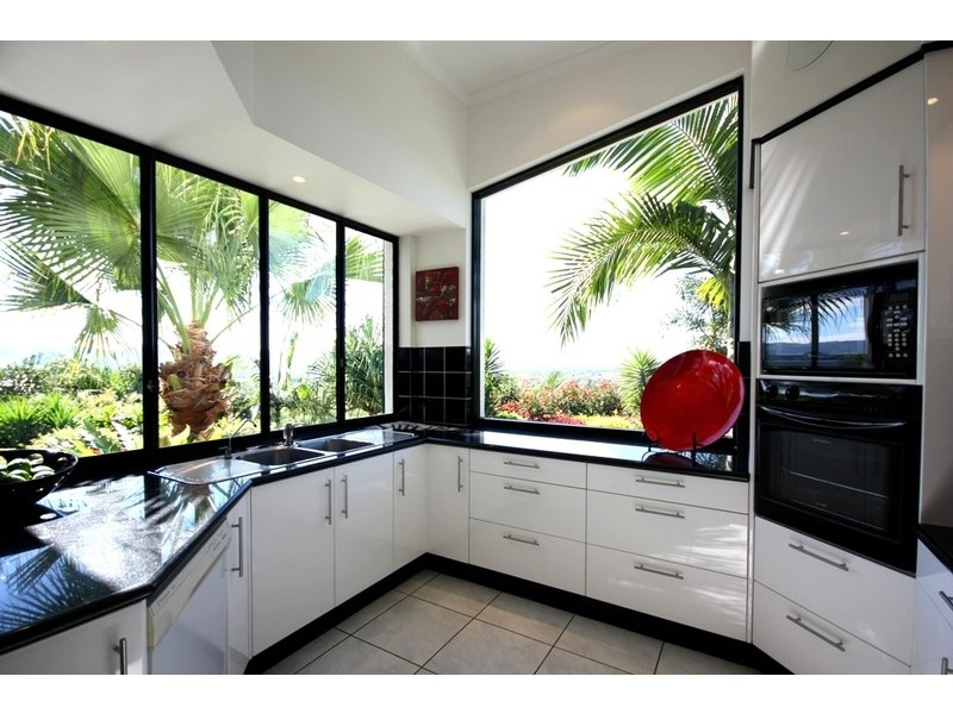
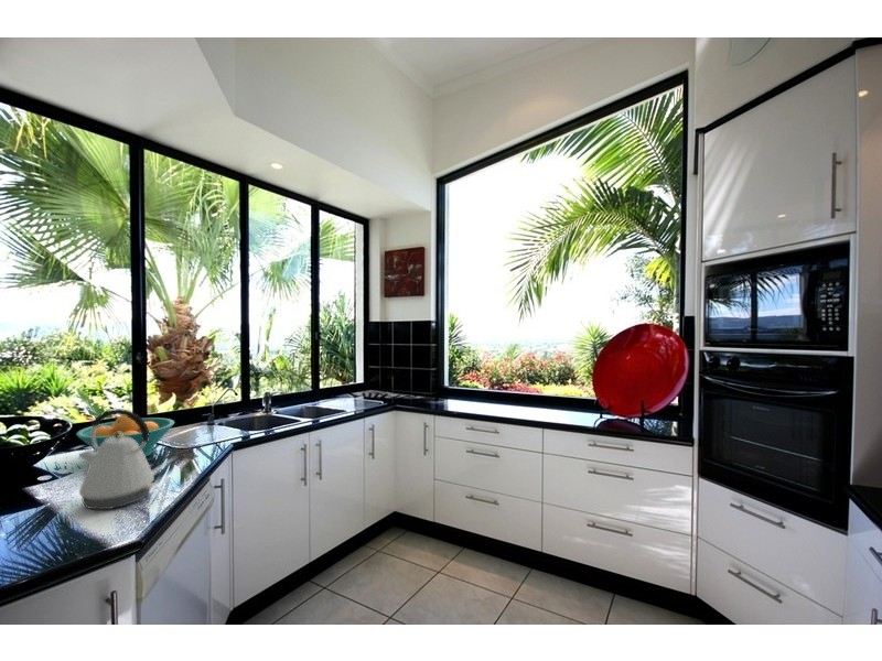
+ fruit bowl [75,415,175,458]
+ kettle [77,408,155,510]
